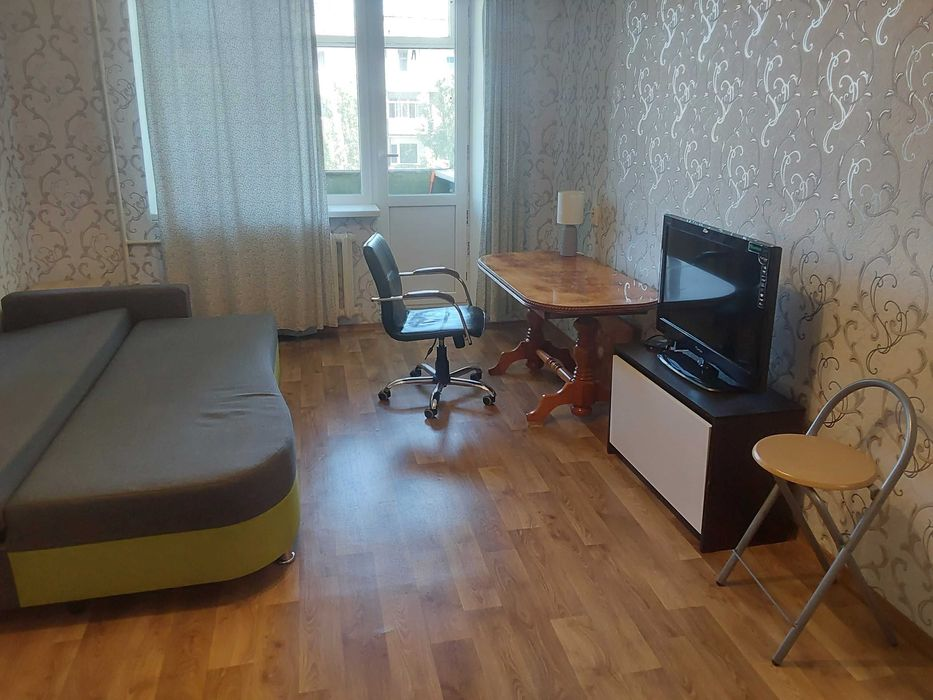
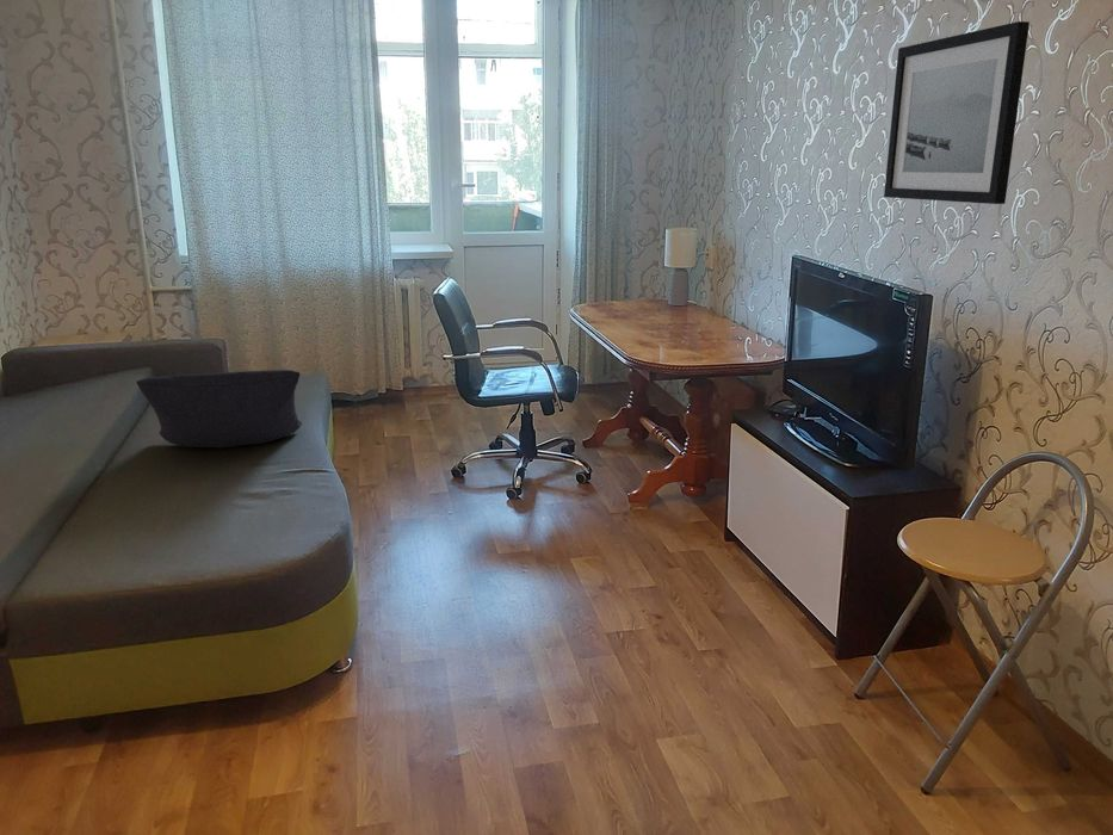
+ cushion [136,369,303,449]
+ wall art [883,20,1031,205]
